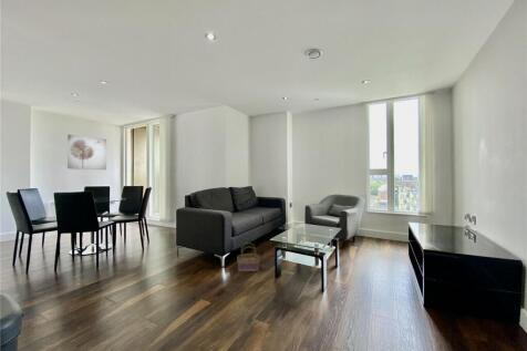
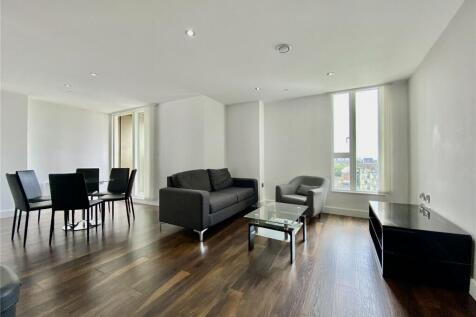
- basket [237,241,260,272]
- wall art [66,133,107,171]
